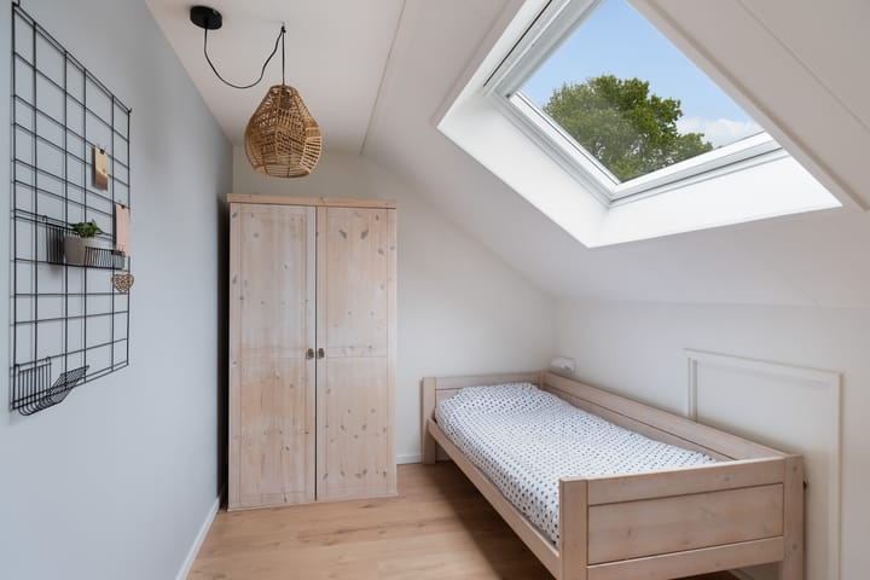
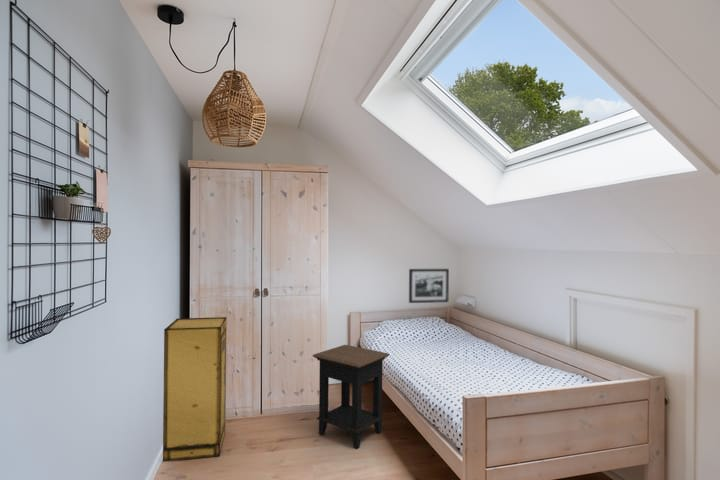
+ picture frame [408,268,450,304]
+ side table [312,344,390,450]
+ storage cabinet [162,316,227,463]
